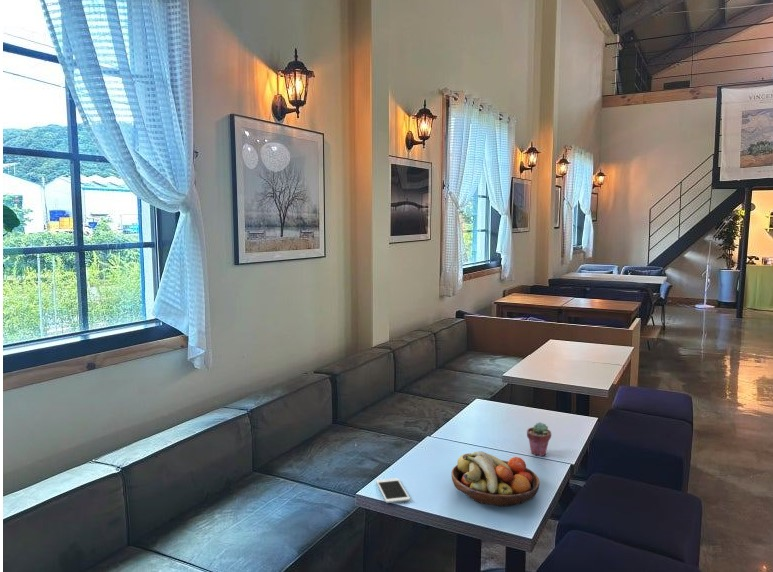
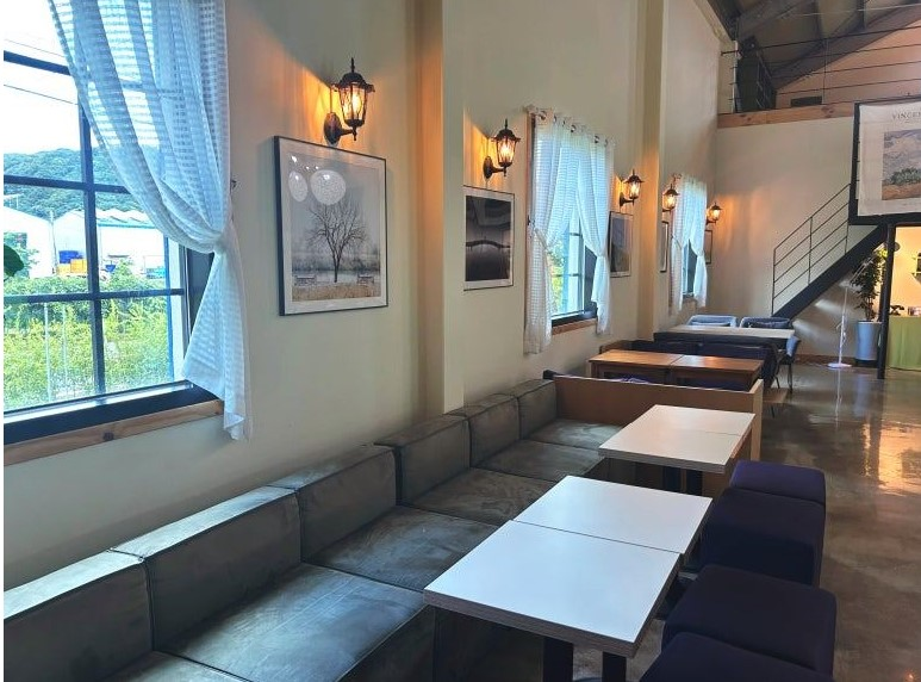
- potted succulent [526,422,552,457]
- fruit bowl [451,450,541,507]
- cell phone [375,477,411,504]
